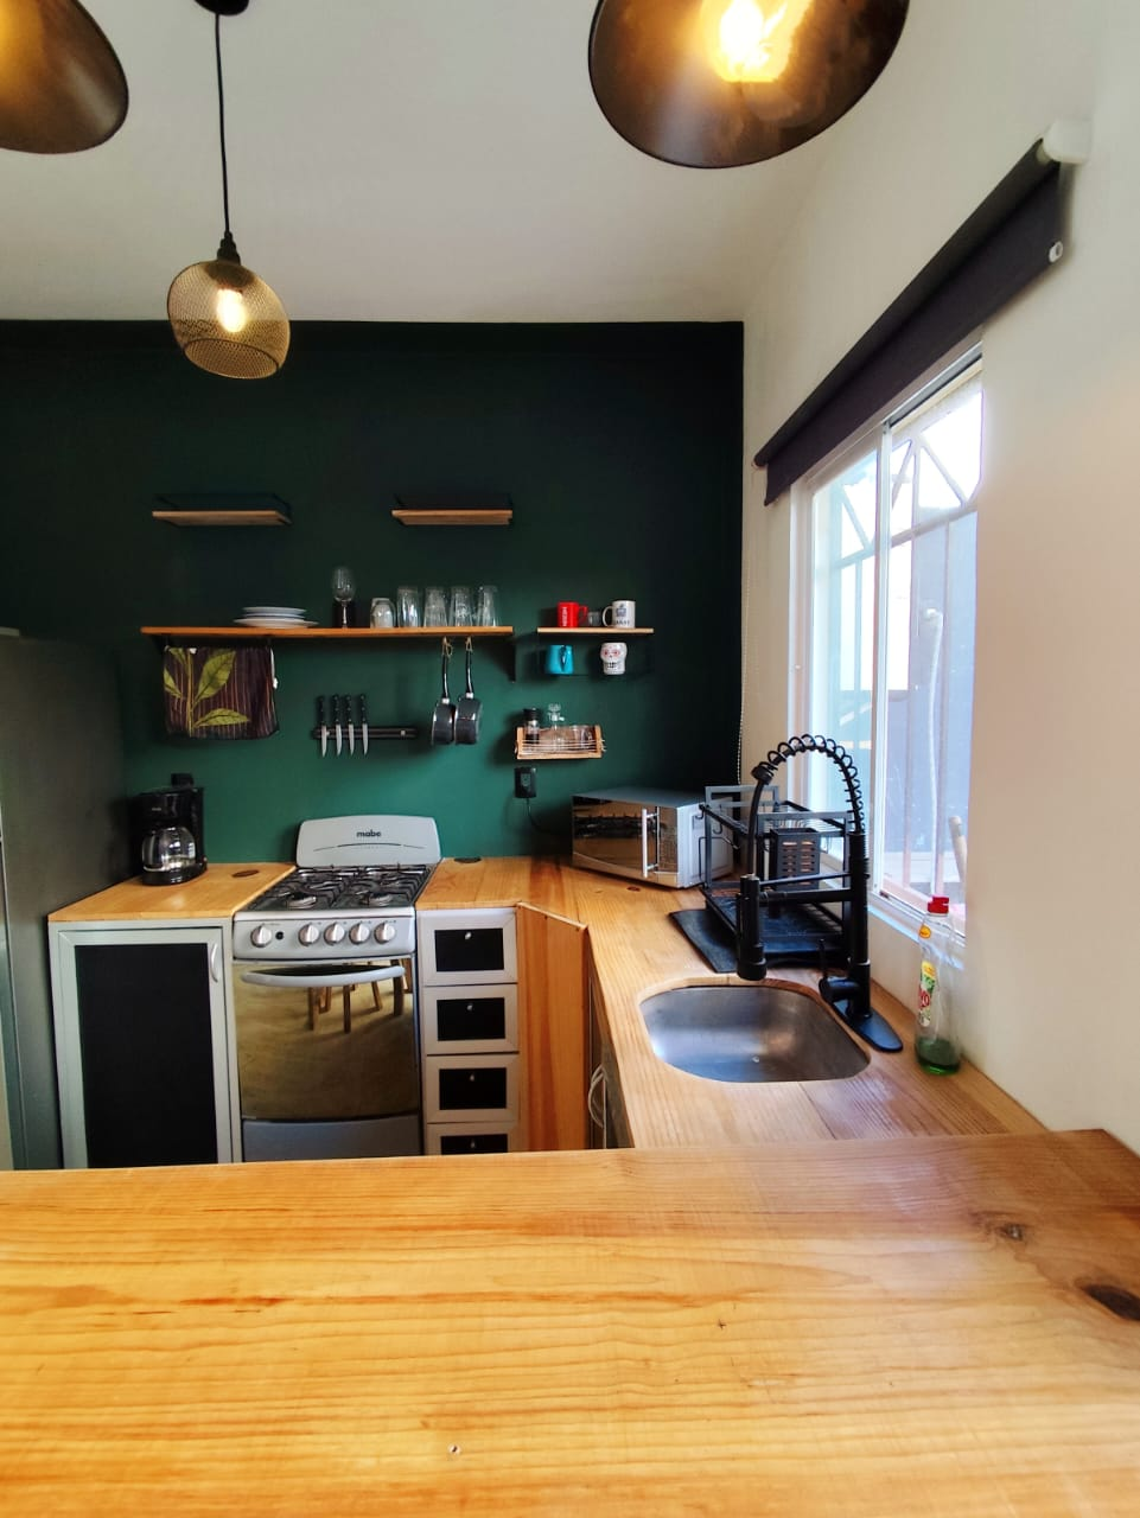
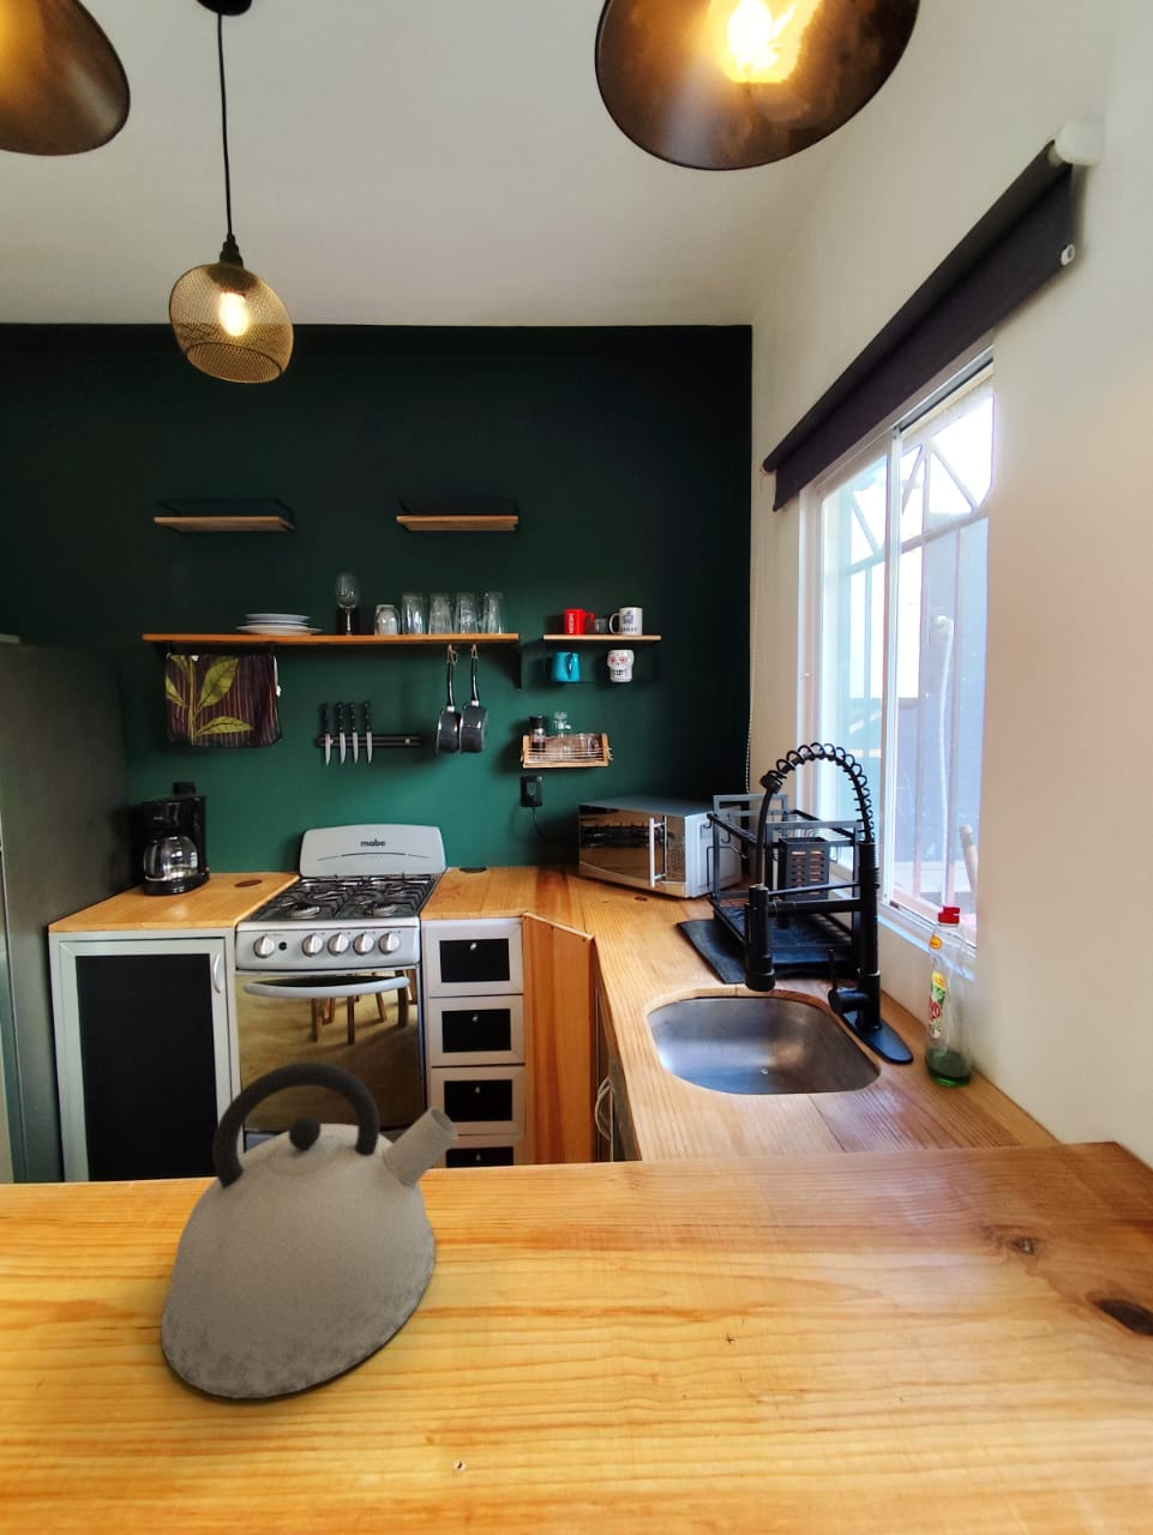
+ kettle [160,1062,458,1399]
